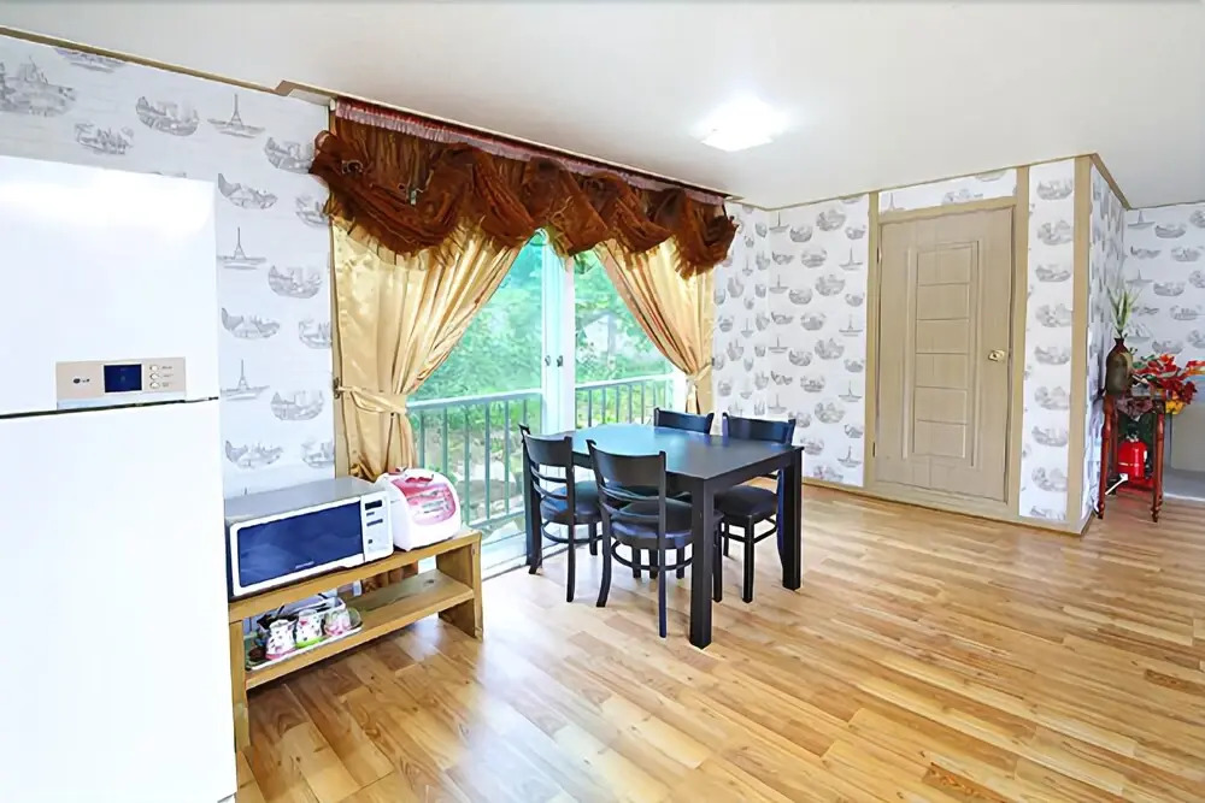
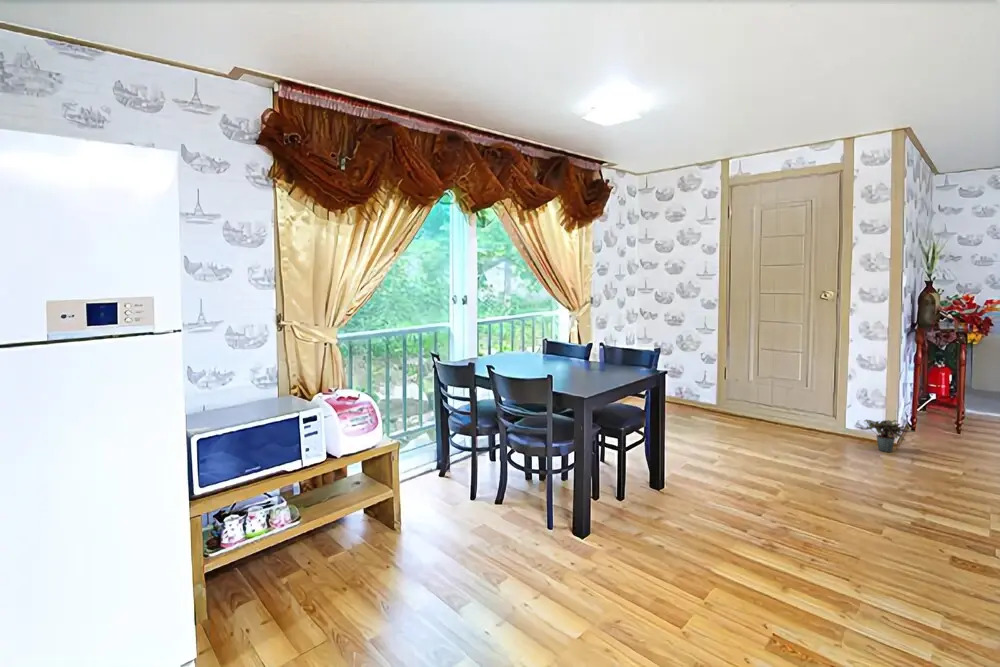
+ potted plant [857,419,916,453]
